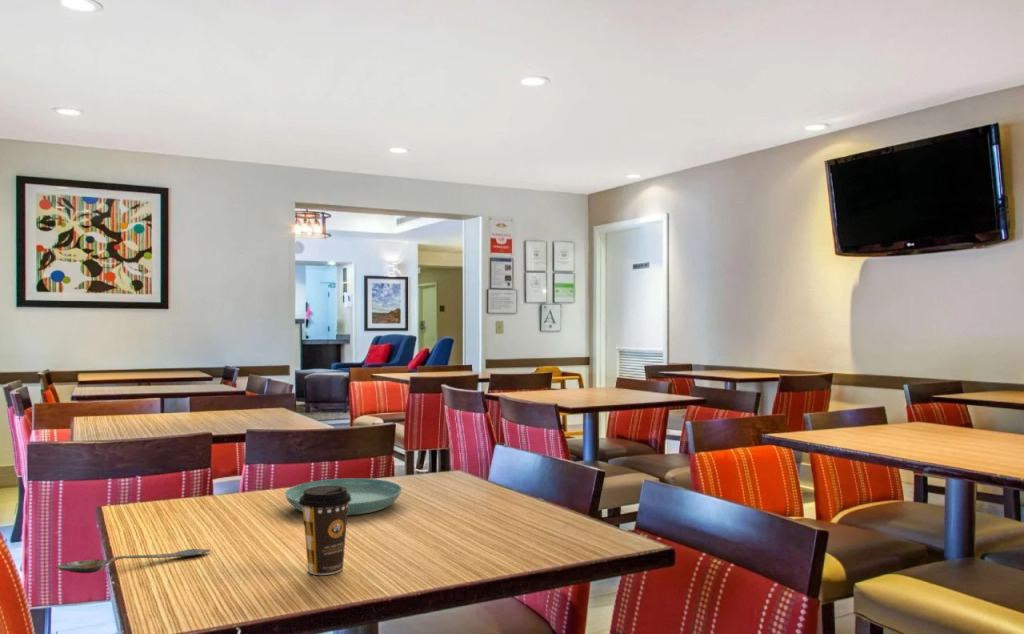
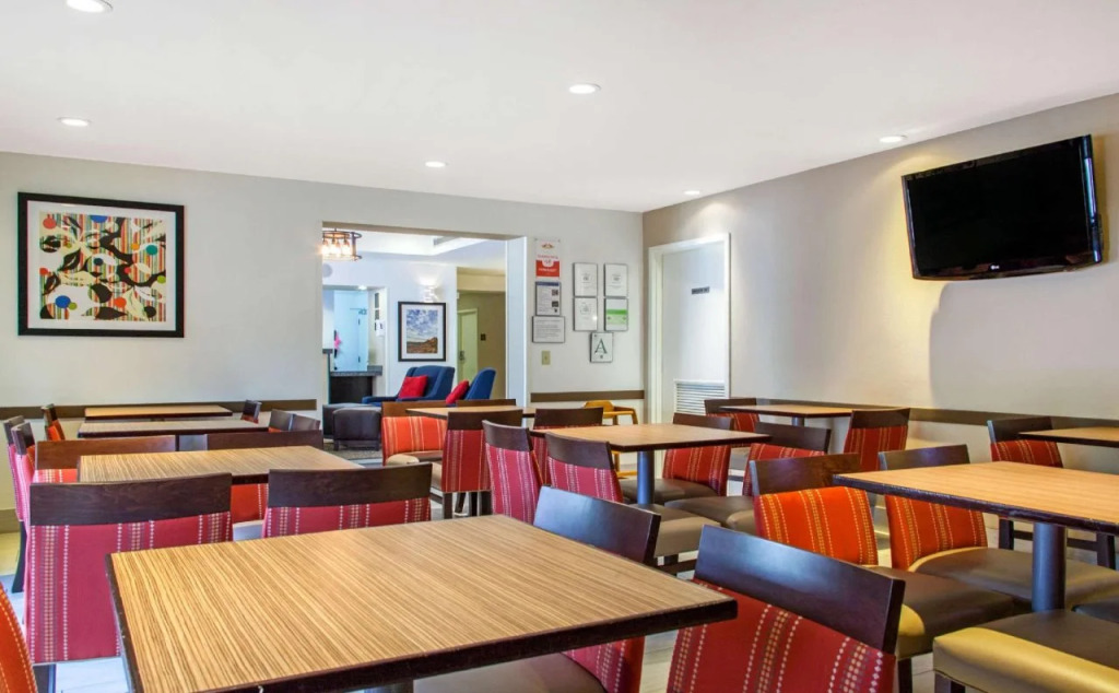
- coffee cup [299,485,351,576]
- saucer [284,477,403,517]
- spoon [55,548,212,574]
